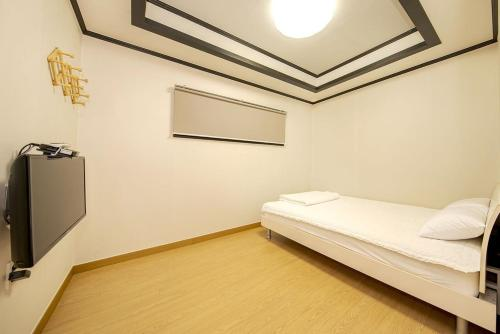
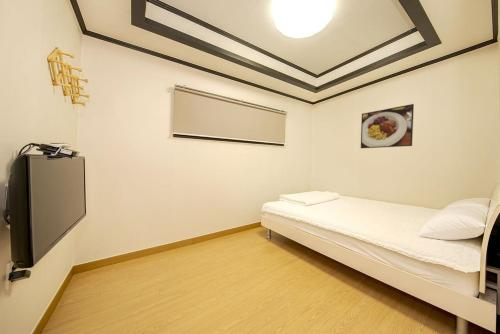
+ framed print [360,103,415,149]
